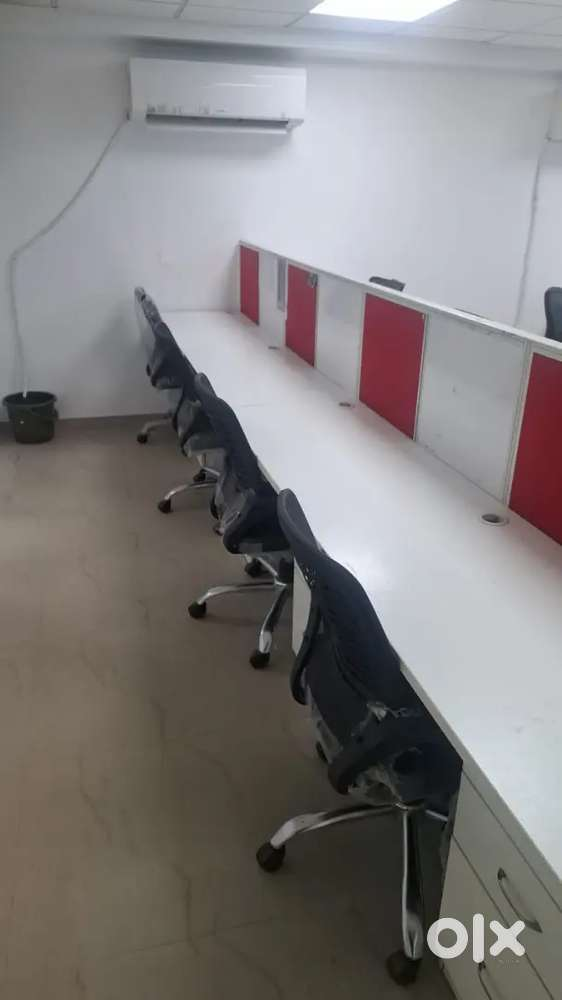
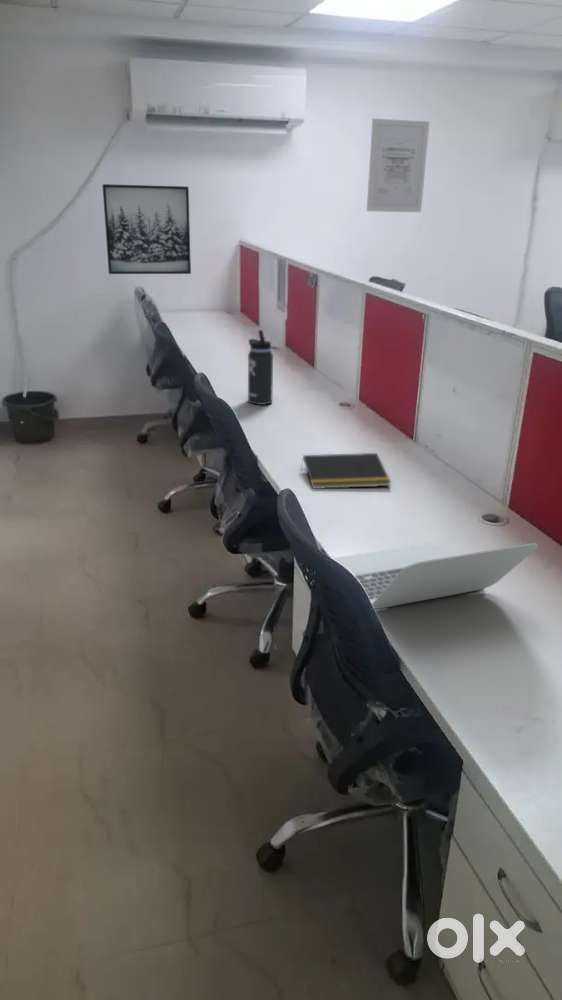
+ wall art [102,183,192,275]
+ laptop [332,542,539,610]
+ notepad [300,452,392,490]
+ thermos bottle [247,329,274,406]
+ wall art [366,118,430,213]
